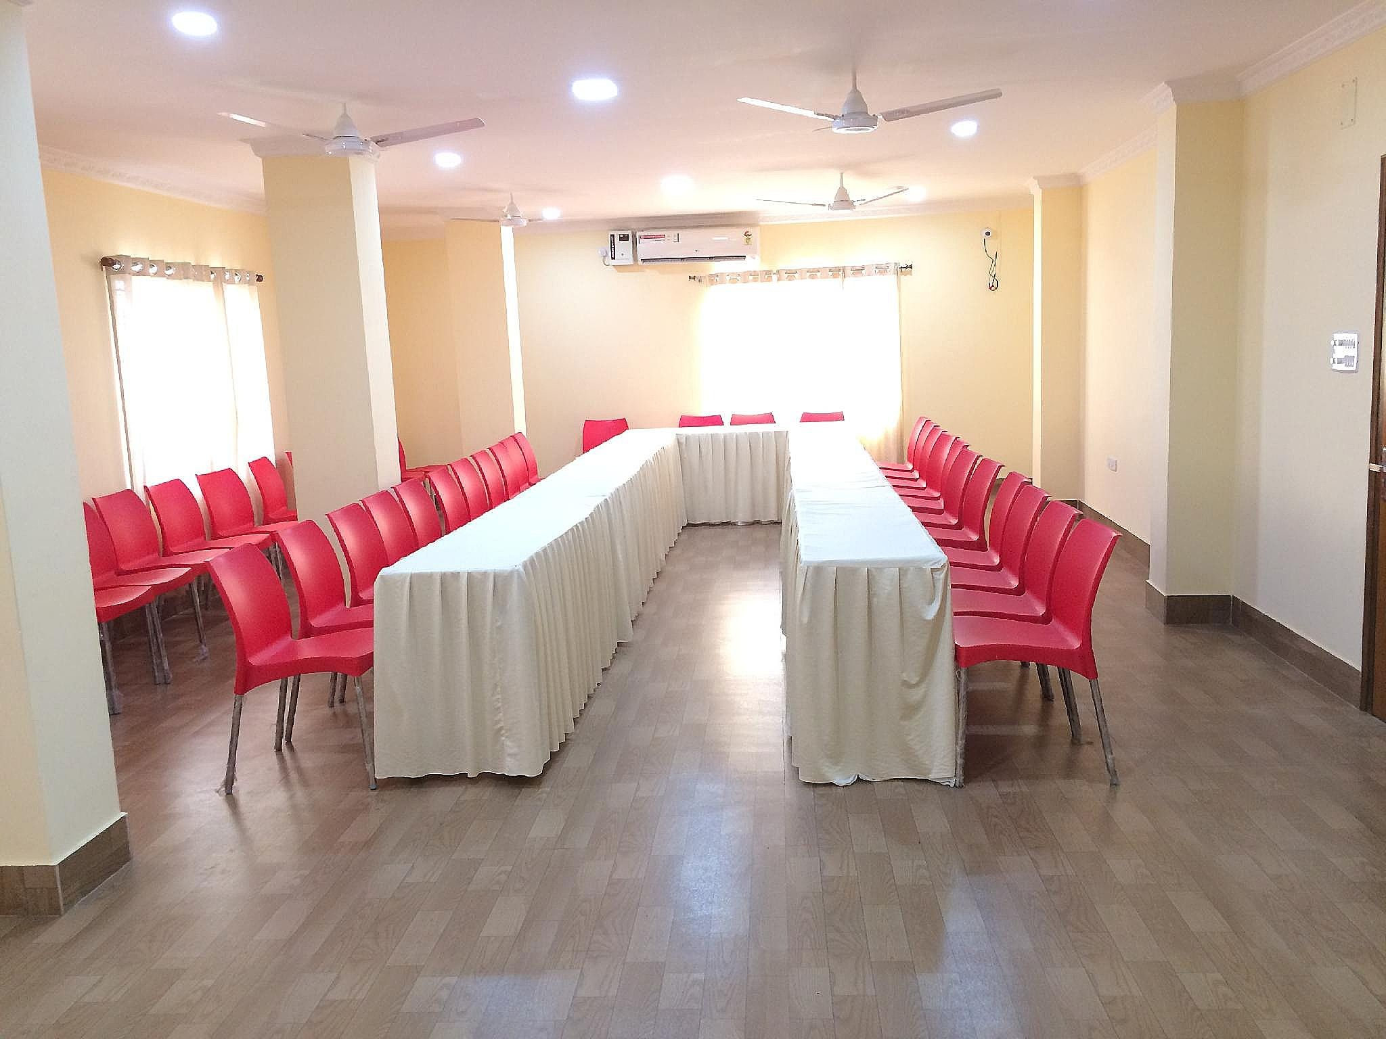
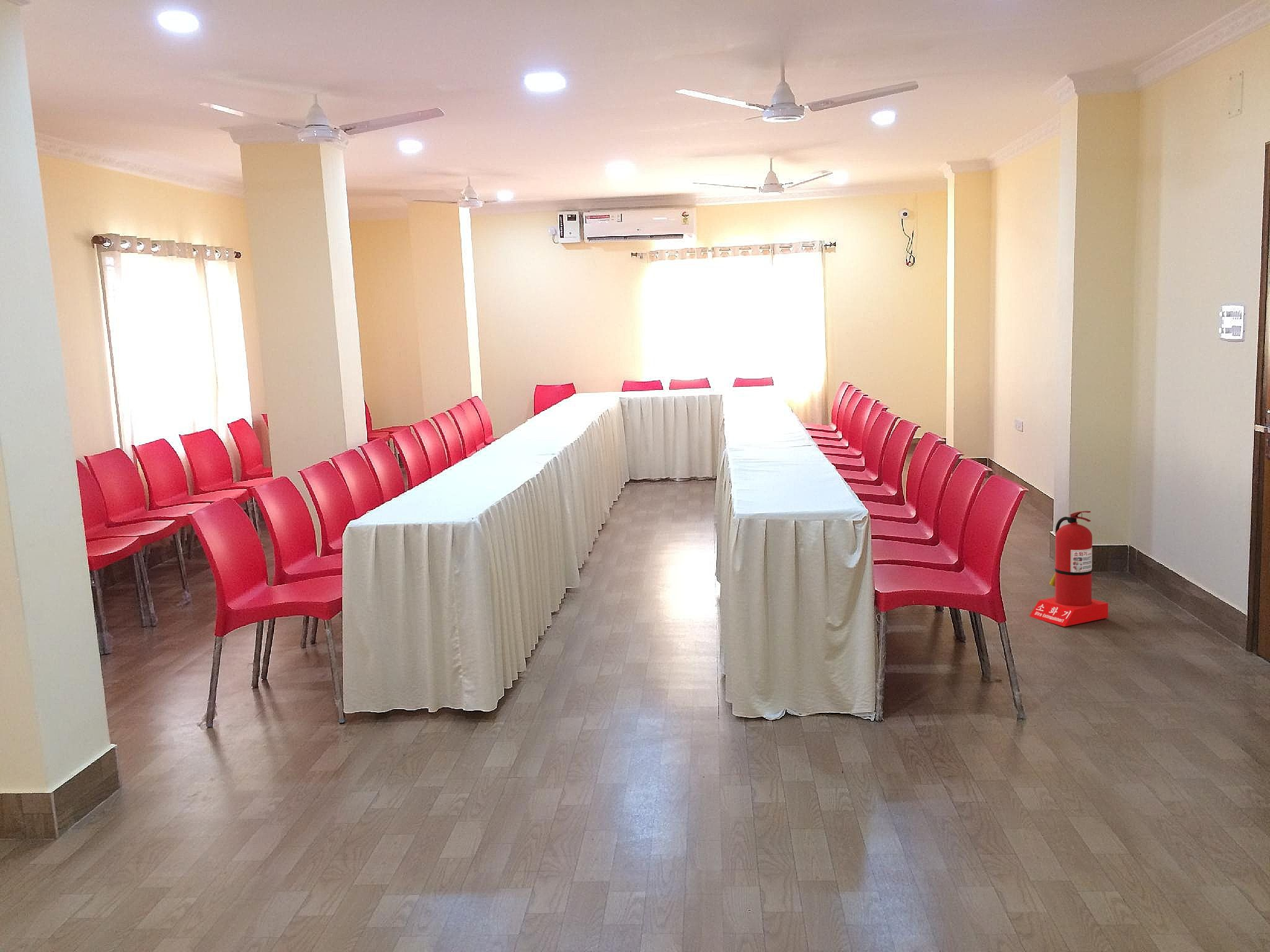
+ fire extinguisher [1029,510,1109,627]
